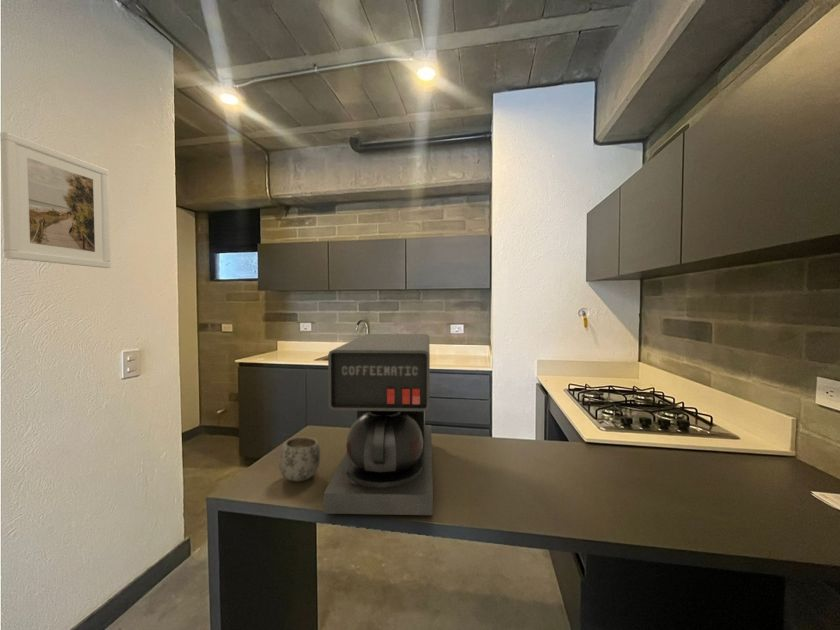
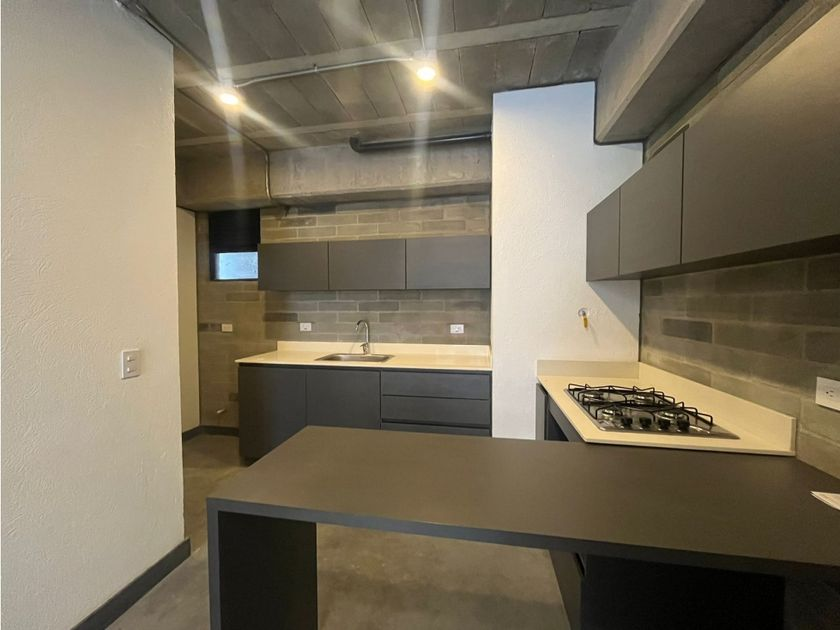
- coffee maker [323,333,434,516]
- mug [278,436,321,482]
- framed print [0,131,112,269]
